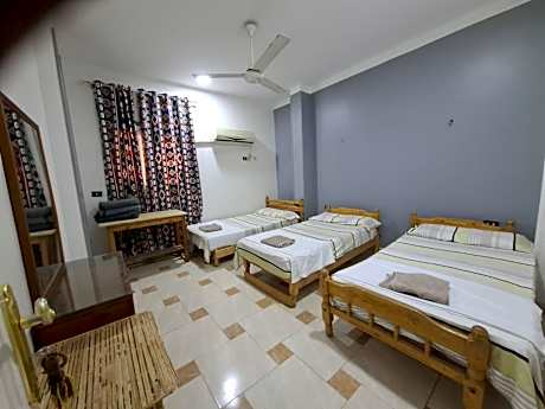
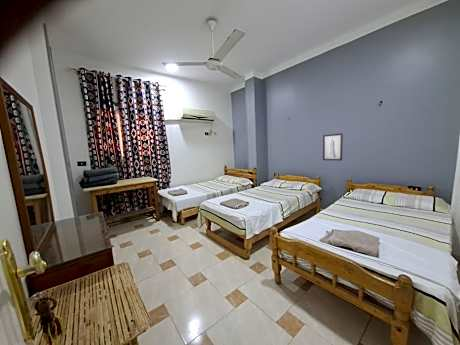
+ wall art [322,132,344,162]
